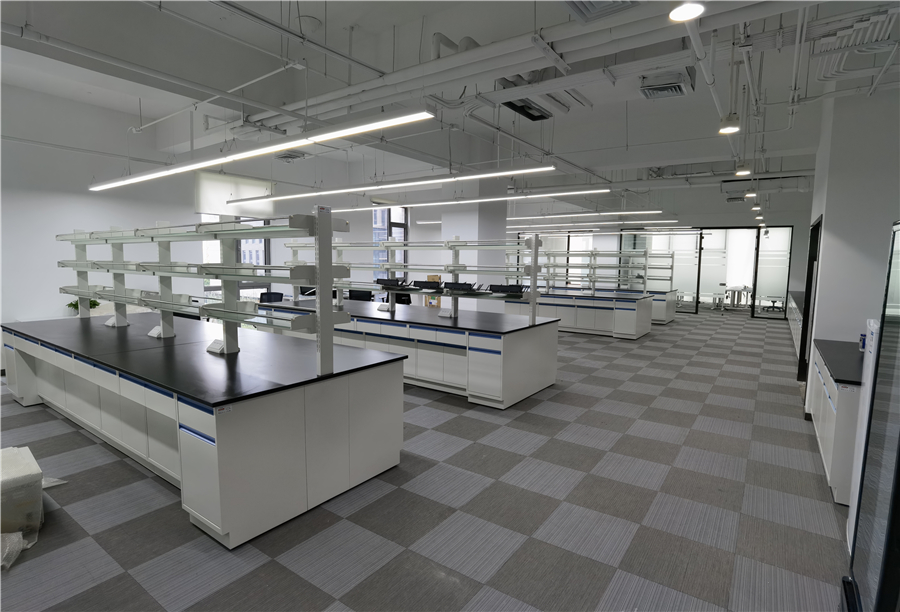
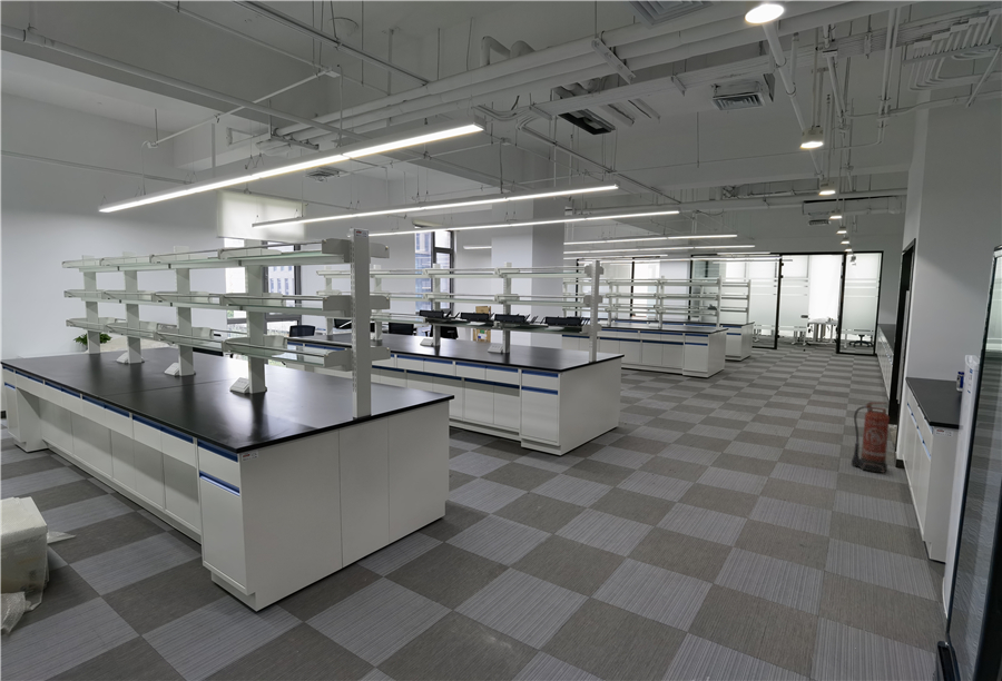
+ fire extinguisher [851,401,891,475]
